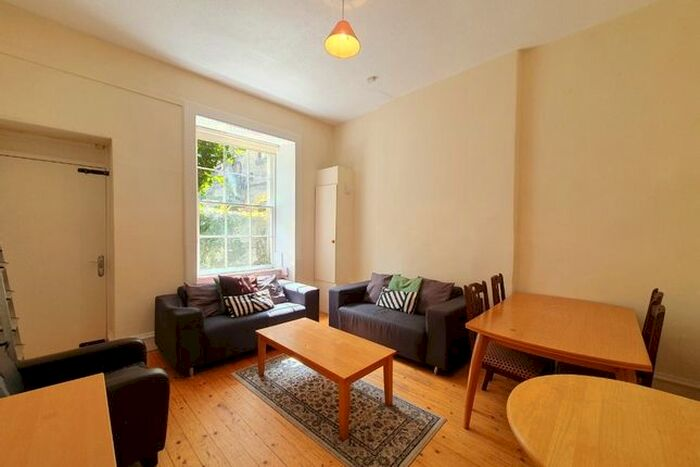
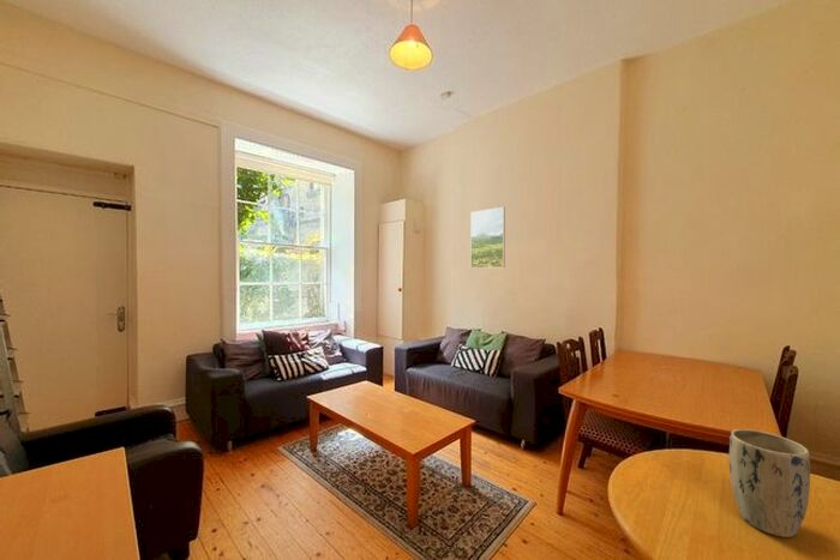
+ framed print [469,206,506,270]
+ plant pot [727,428,811,538]
